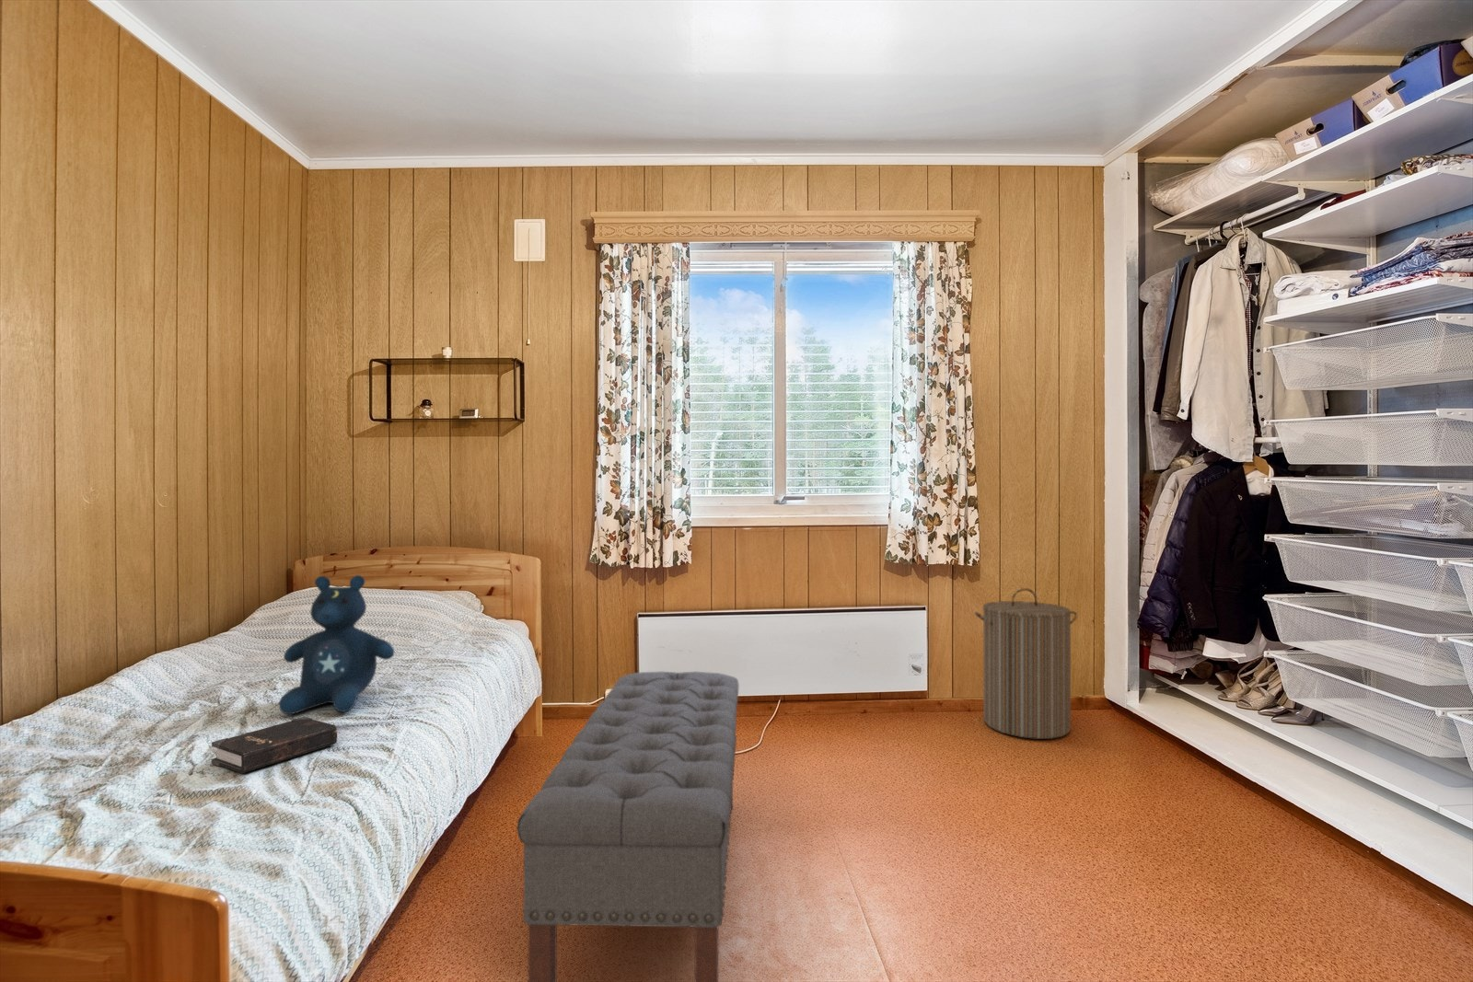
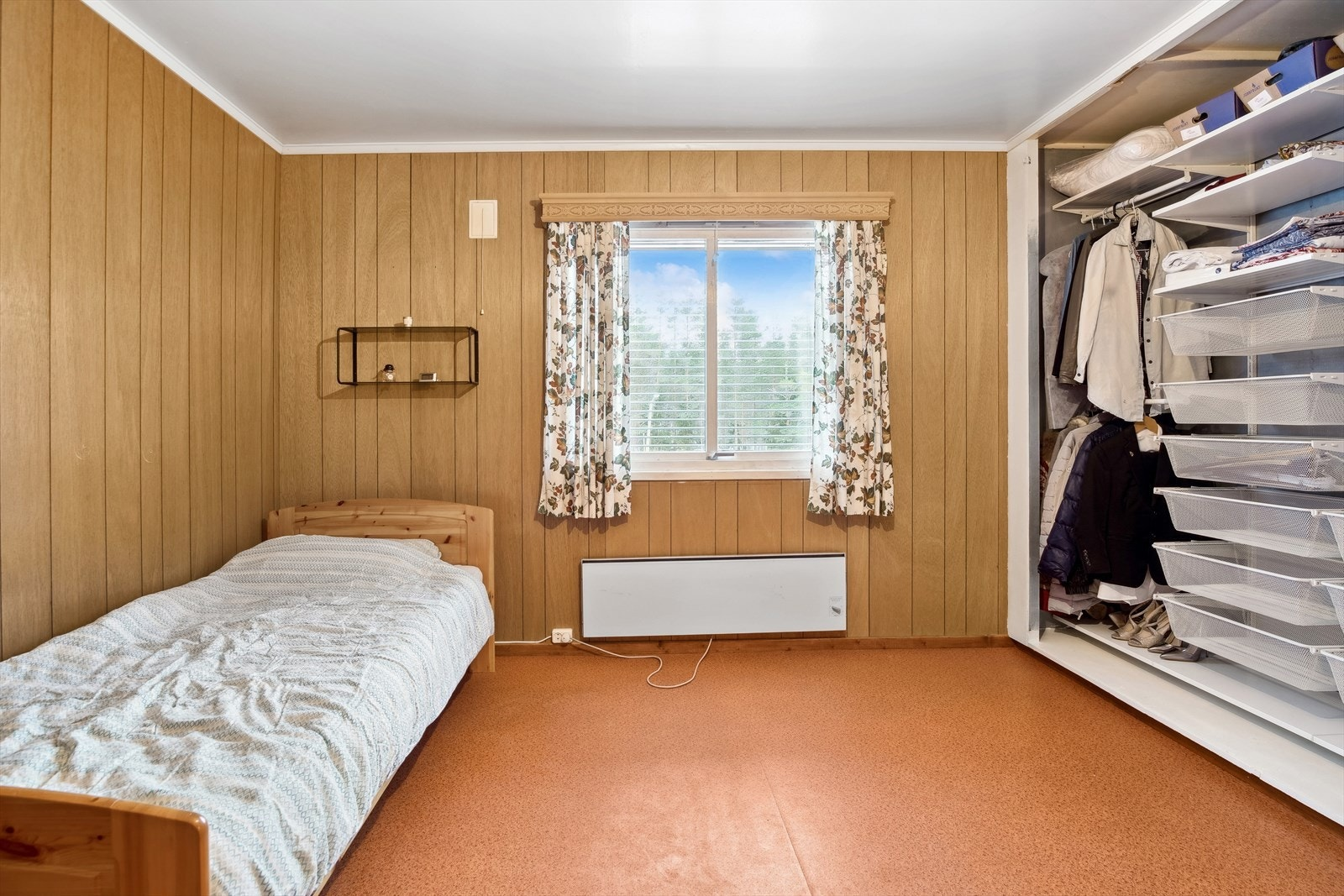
- stuffed bear [278,574,395,715]
- bench [516,671,740,982]
- laundry hamper [974,587,1078,740]
- hardback book [210,716,338,774]
